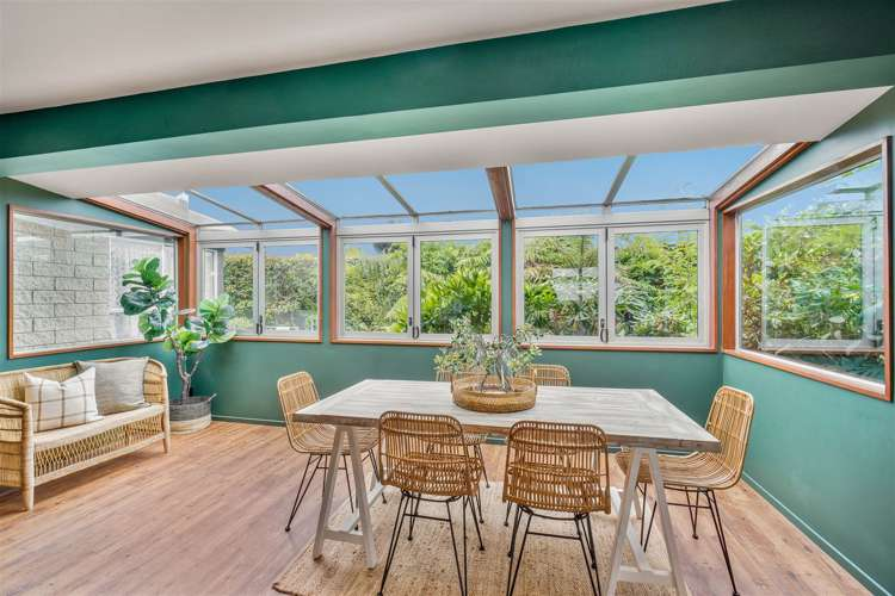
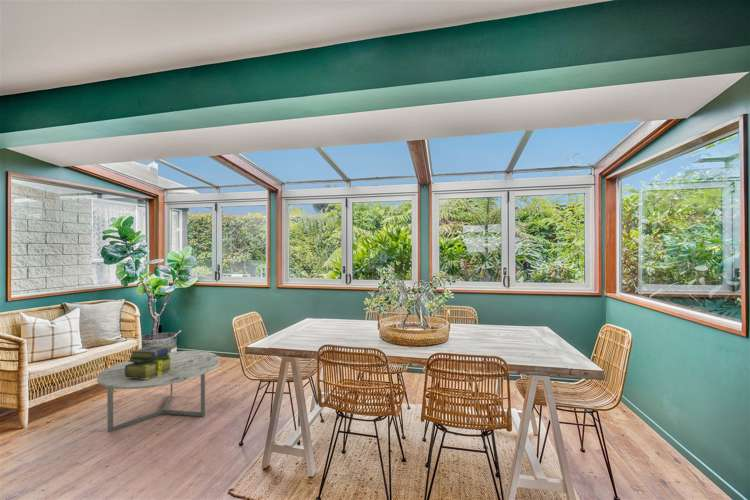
+ coffee table [96,350,221,433]
+ stack of books [125,345,172,379]
